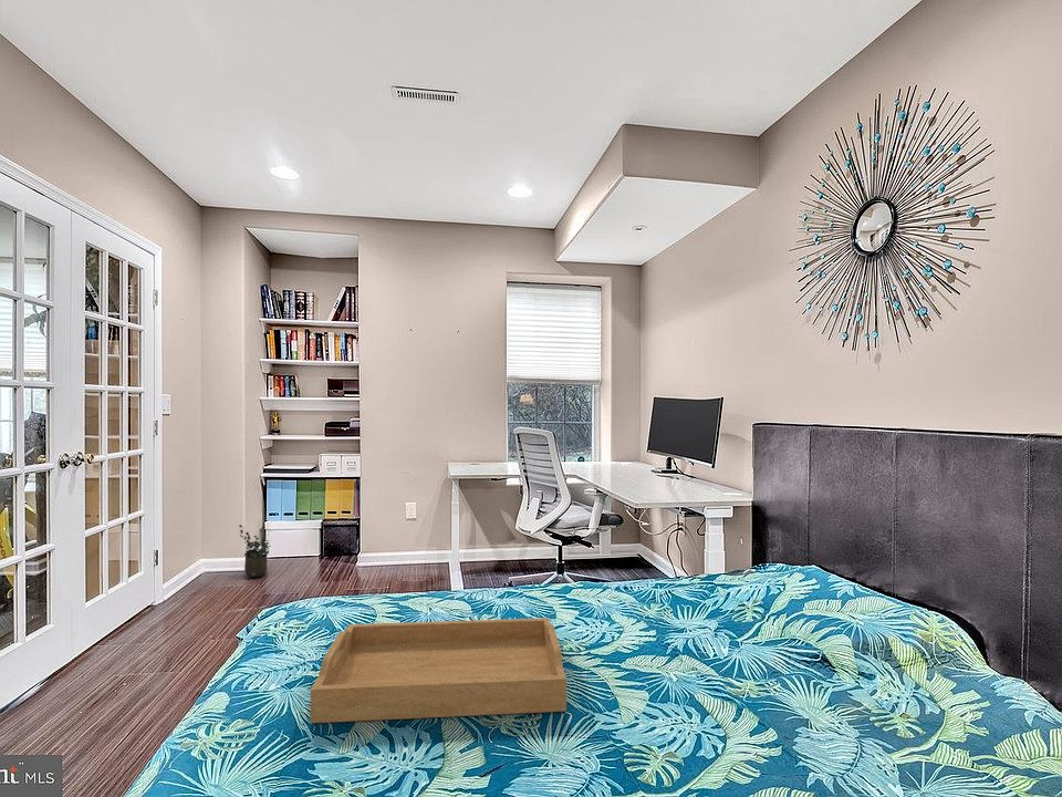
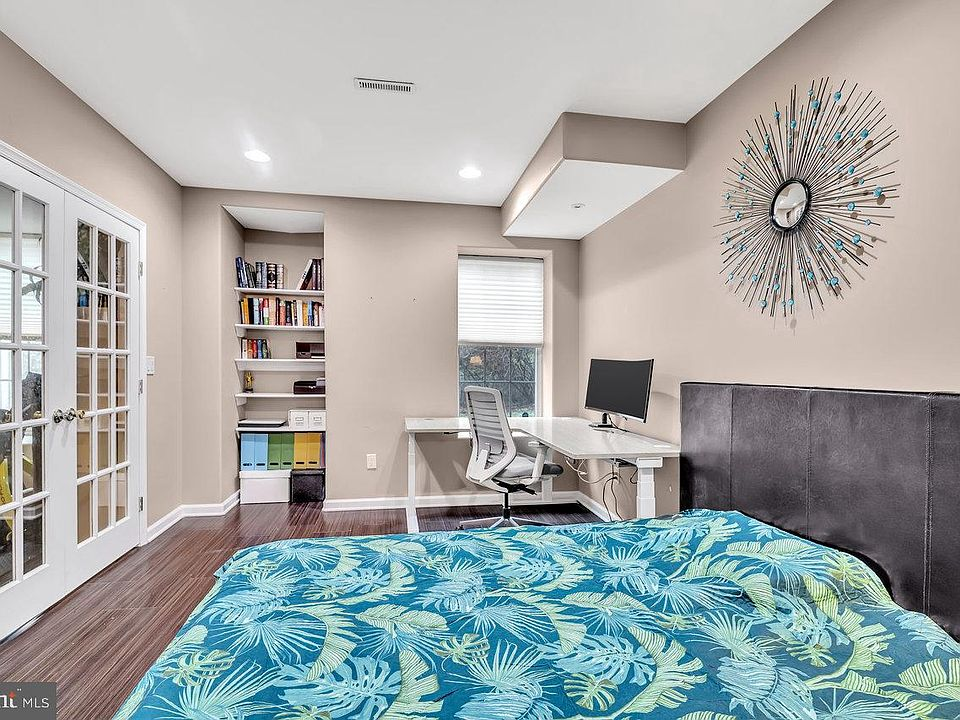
- potted plant [238,524,272,579]
- serving tray [310,617,568,724]
